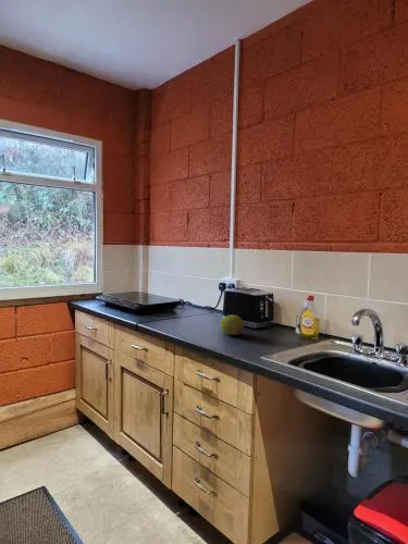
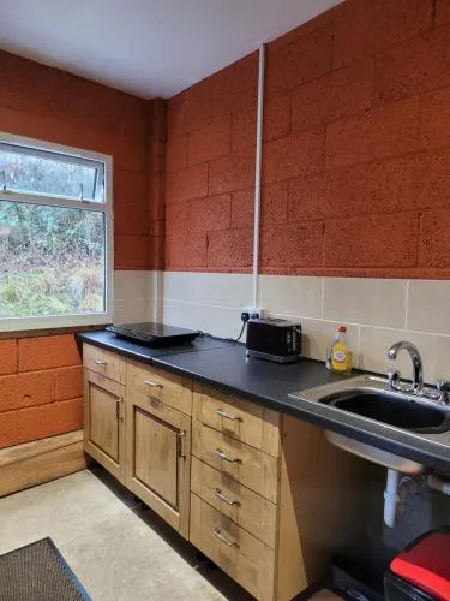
- fruit [219,313,245,336]
